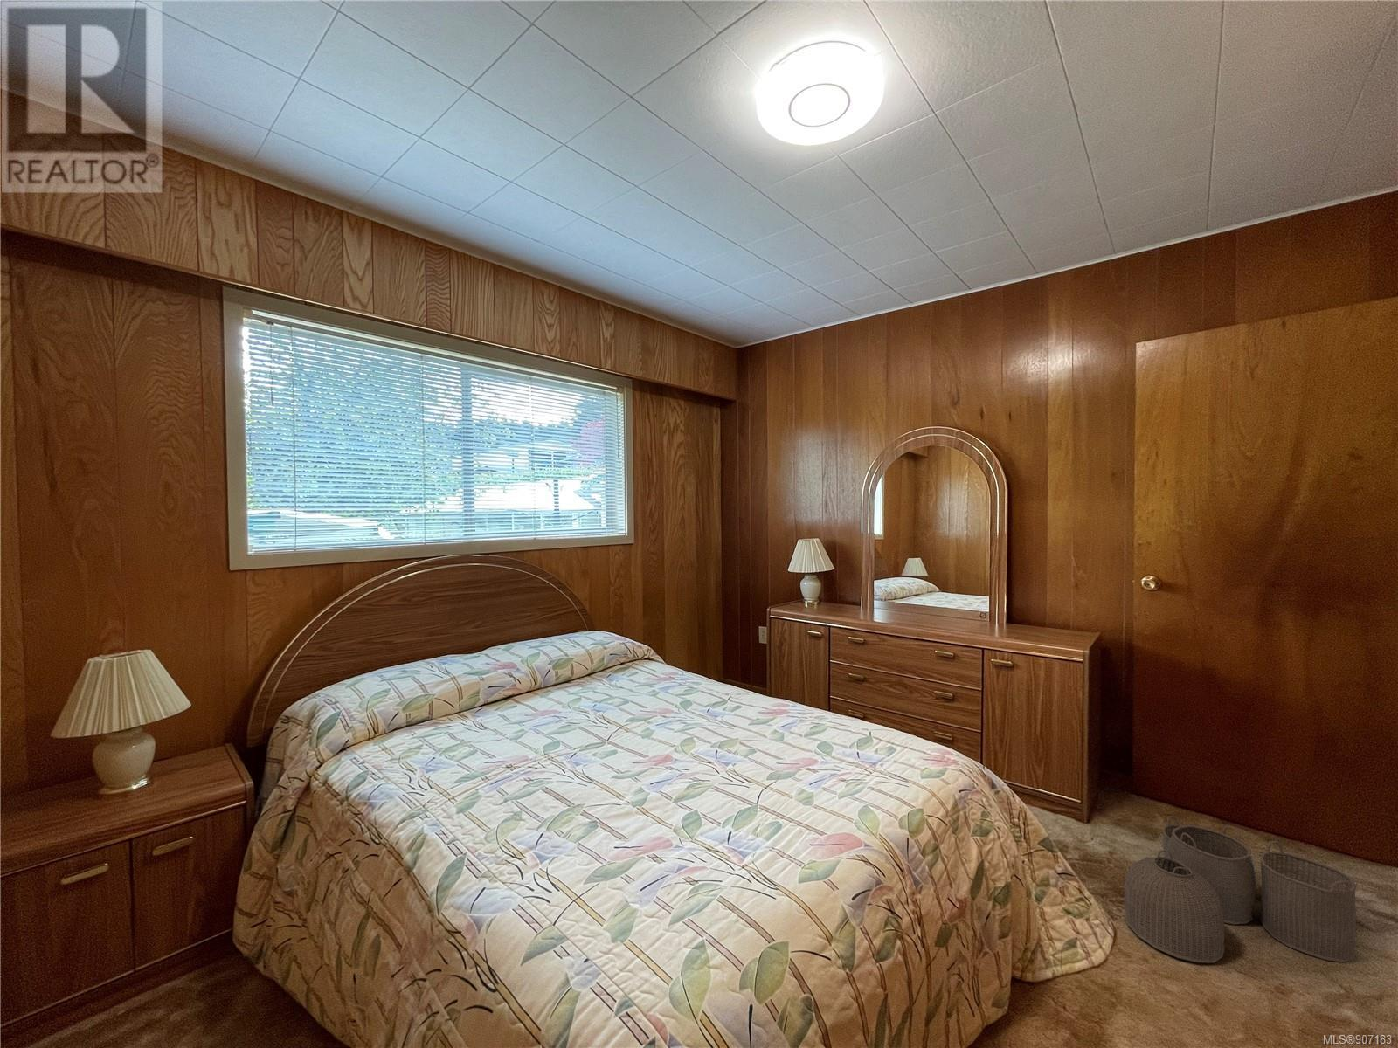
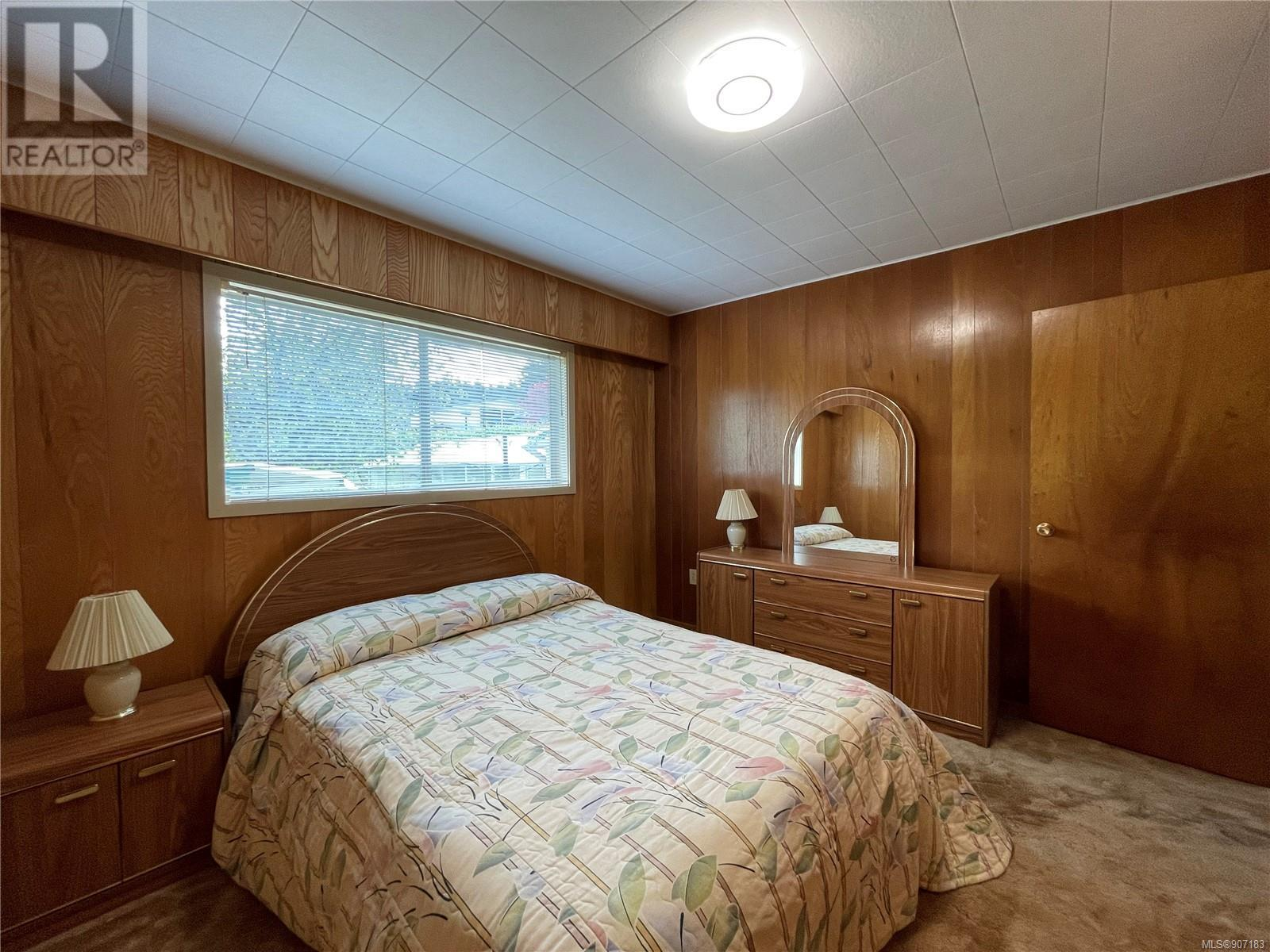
- woven basket [1124,815,1357,963]
